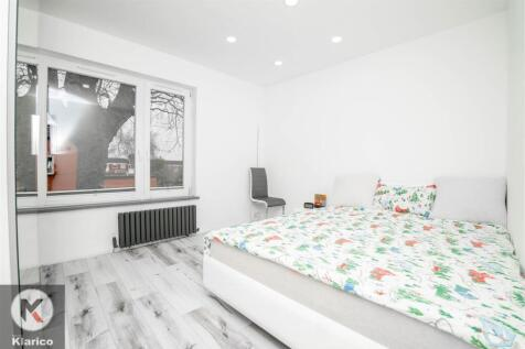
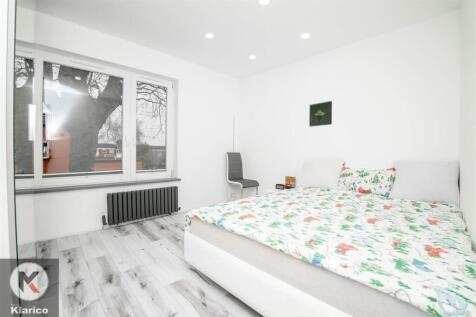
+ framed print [308,100,333,128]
